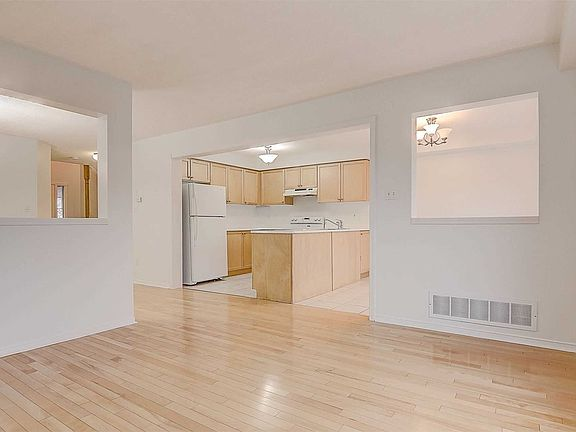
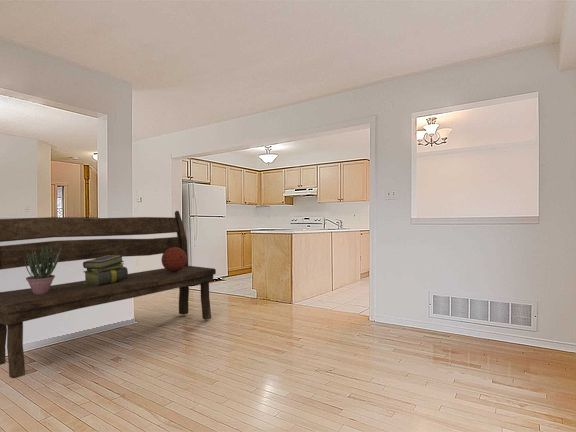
+ basket ball [161,247,187,272]
+ potted plant [24,244,61,295]
+ bench [0,210,217,379]
+ stack of books [82,256,129,286]
